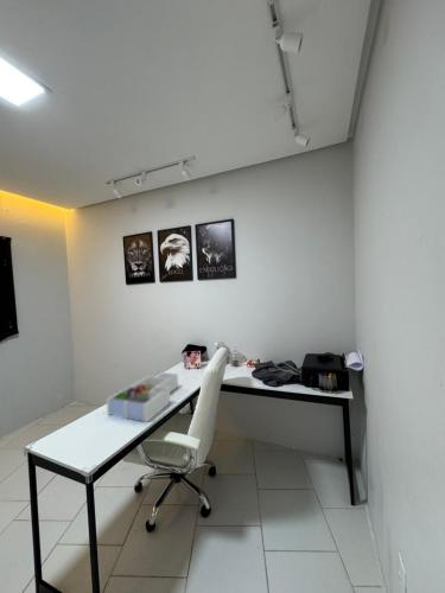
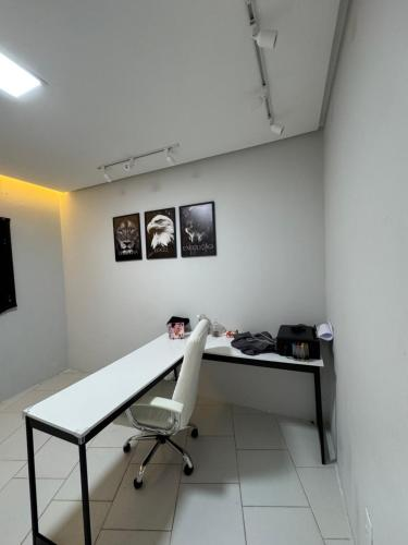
- desk organizer [106,371,179,423]
